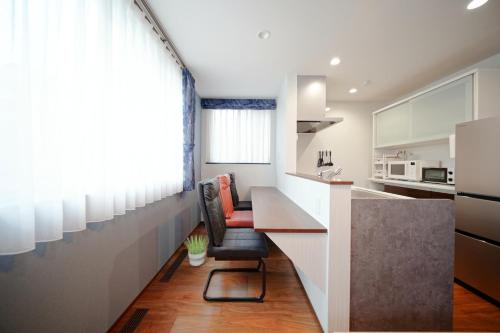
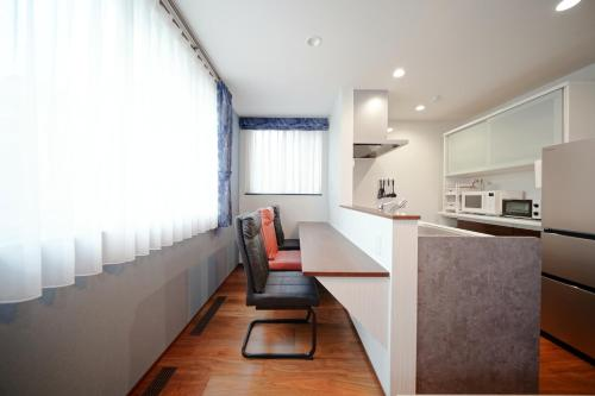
- potted plant [182,234,208,267]
